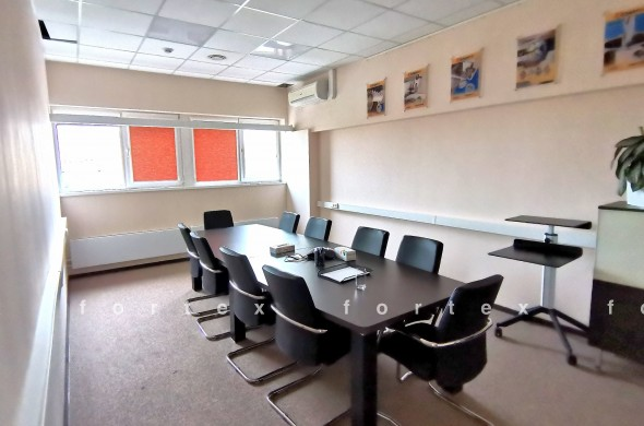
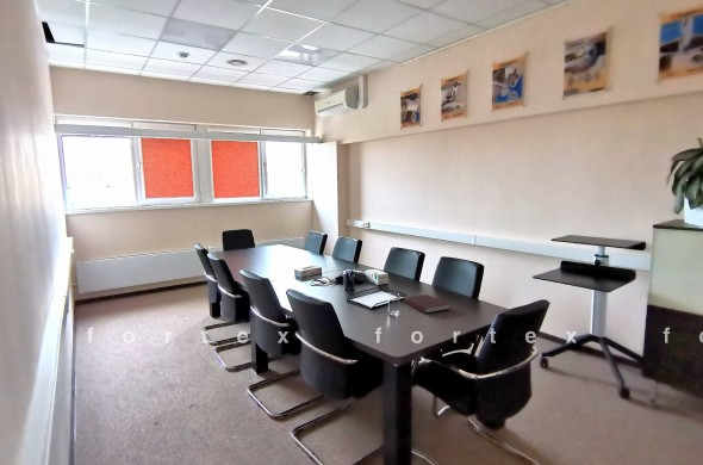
+ notebook [402,293,450,315]
